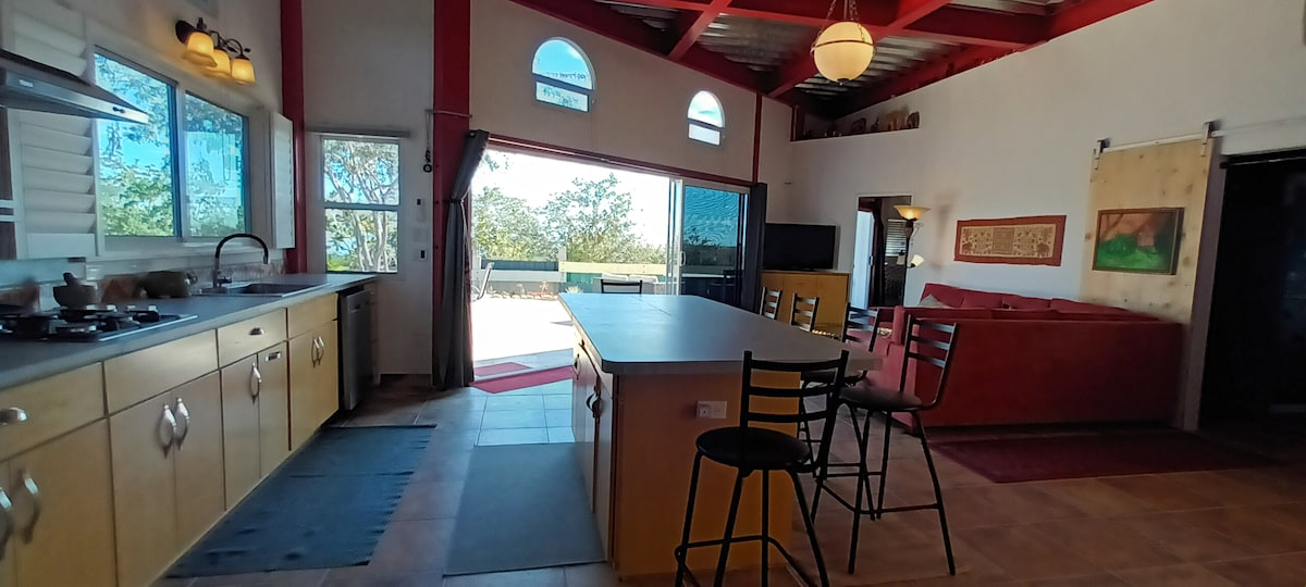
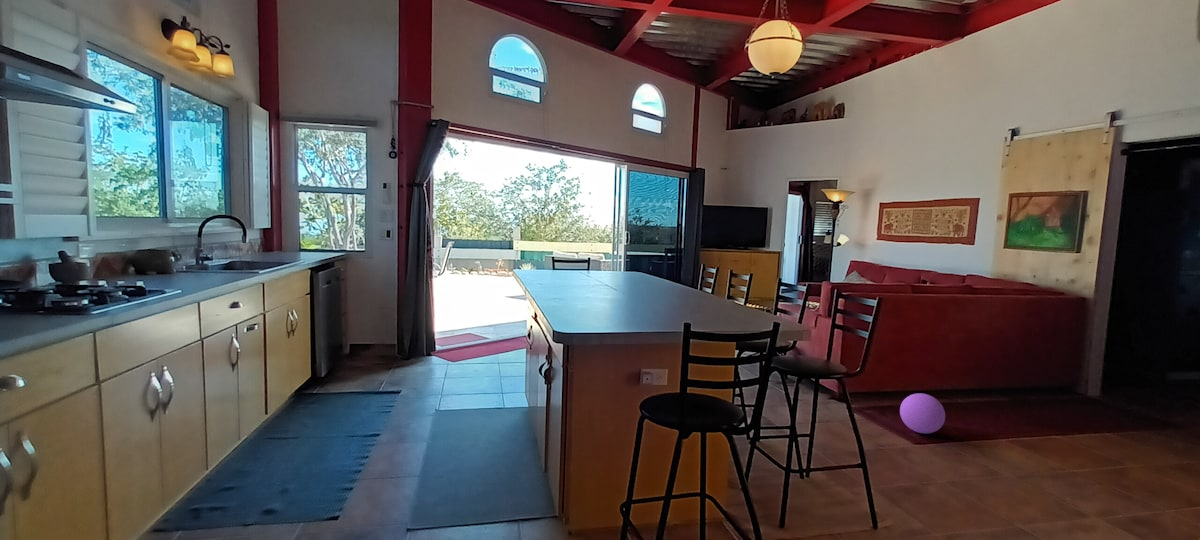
+ ball [899,392,946,434]
